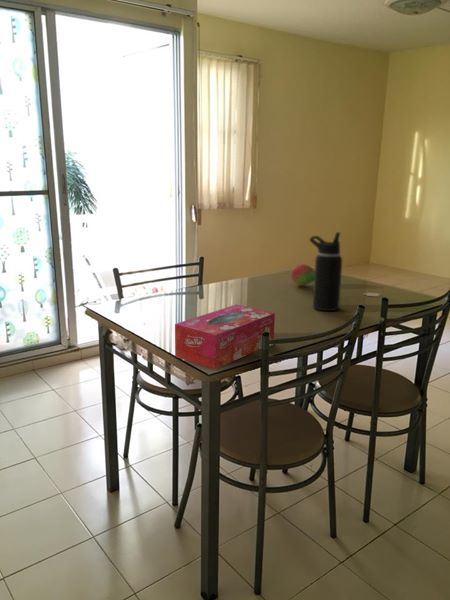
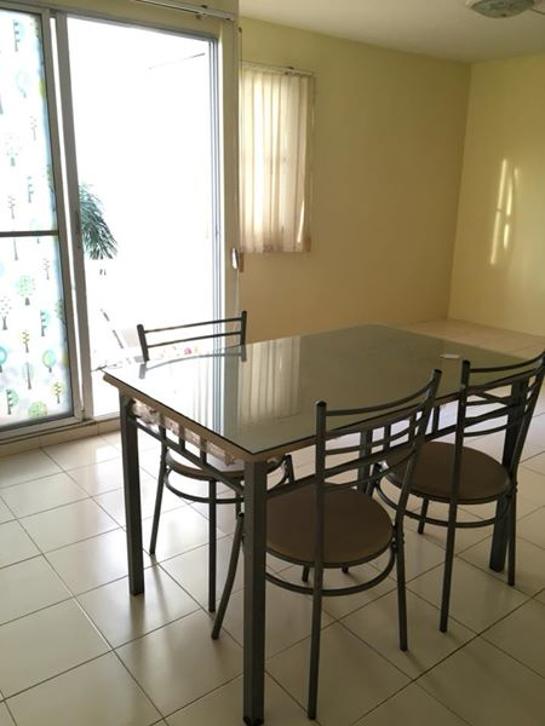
- fruit [290,263,315,287]
- tissue box [174,304,276,370]
- water bottle [308,231,343,312]
